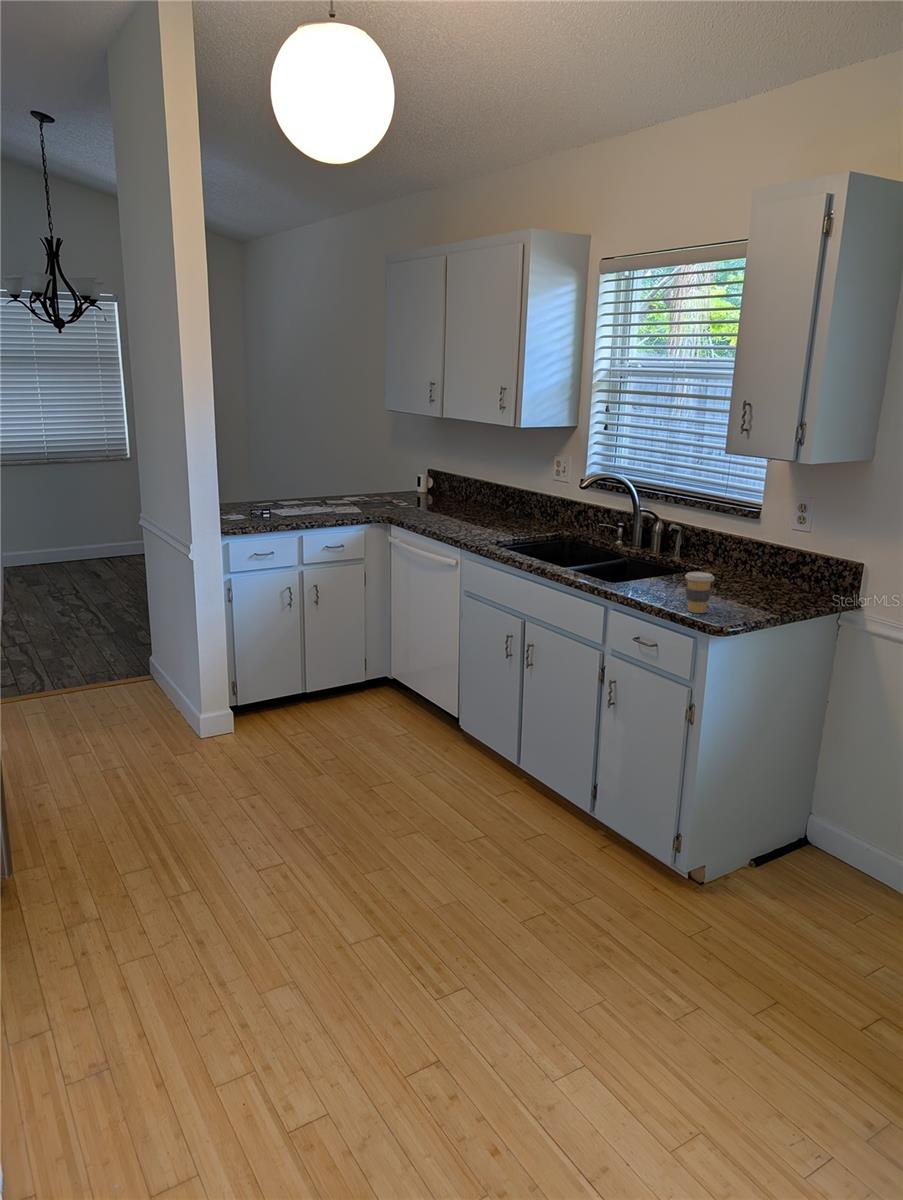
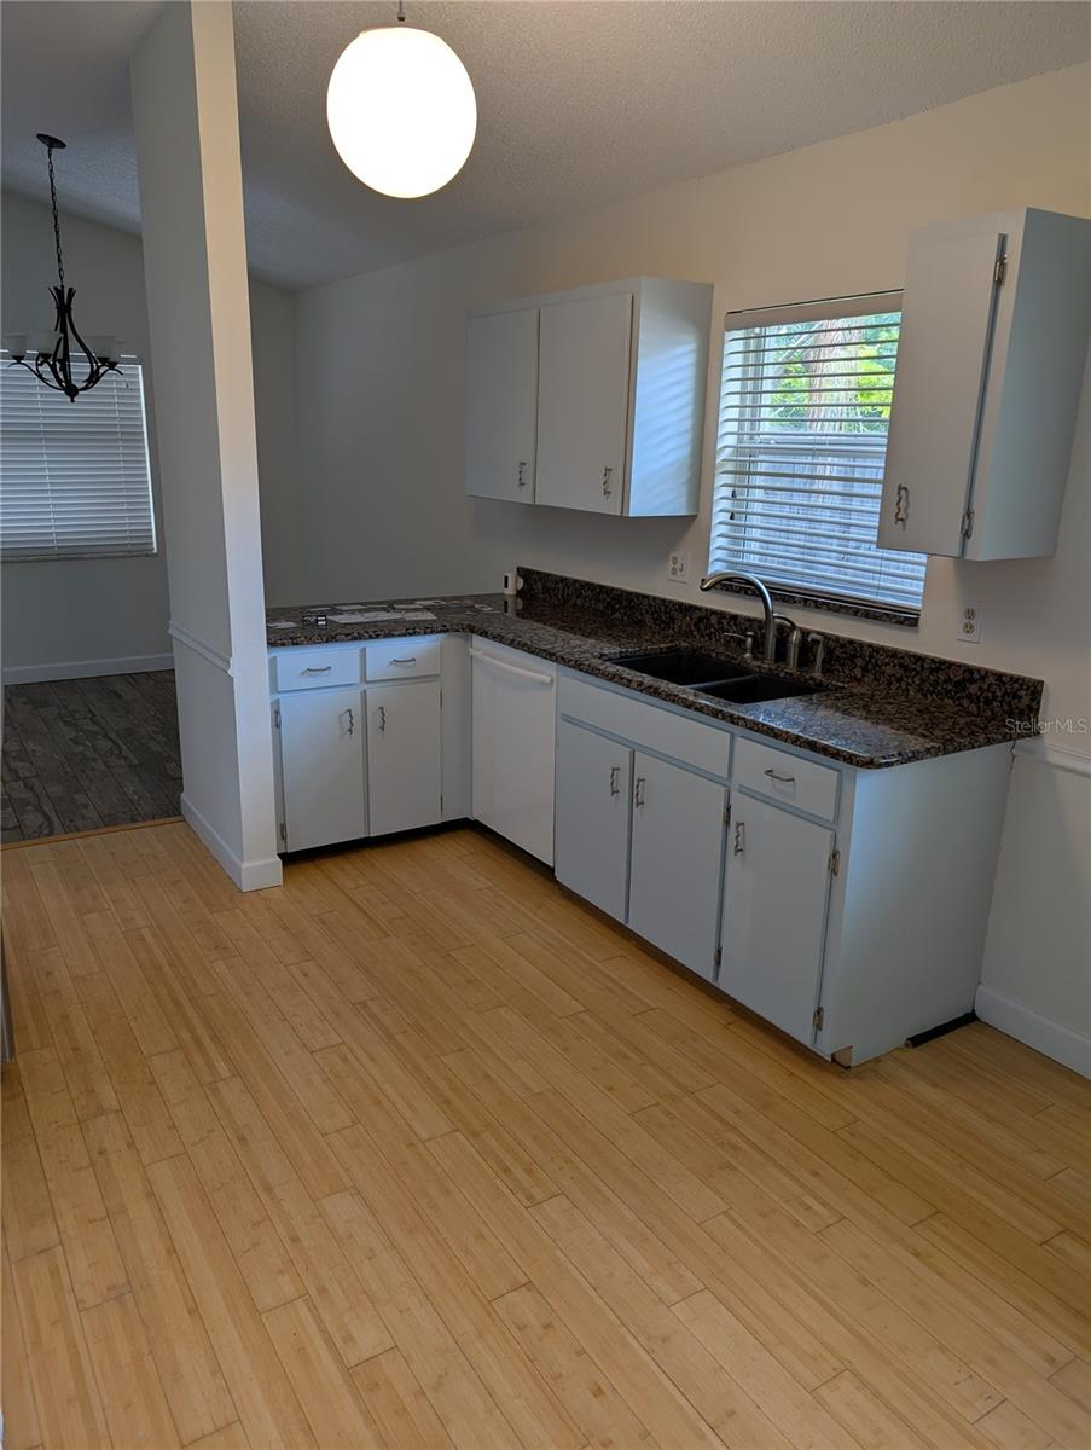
- coffee cup [684,571,715,614]
